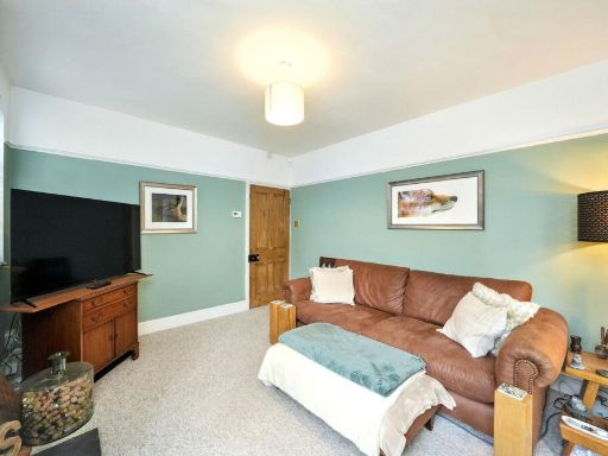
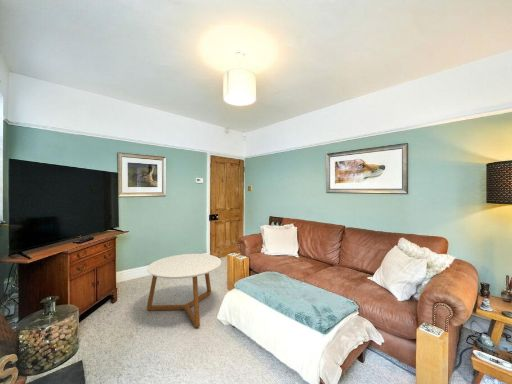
+ coffee table [146,253,222,328]
